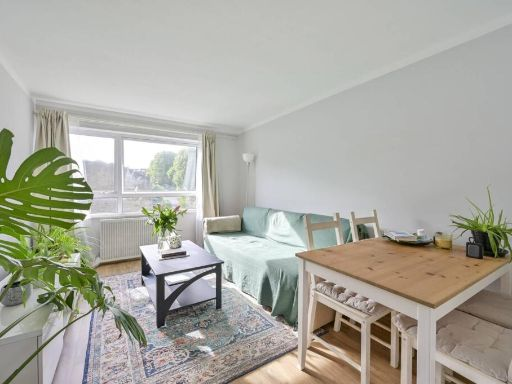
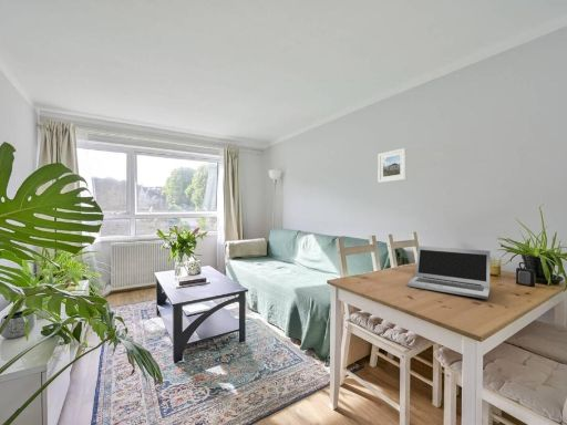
+ laptop [405,245,492,300]
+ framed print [377,147,408,184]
